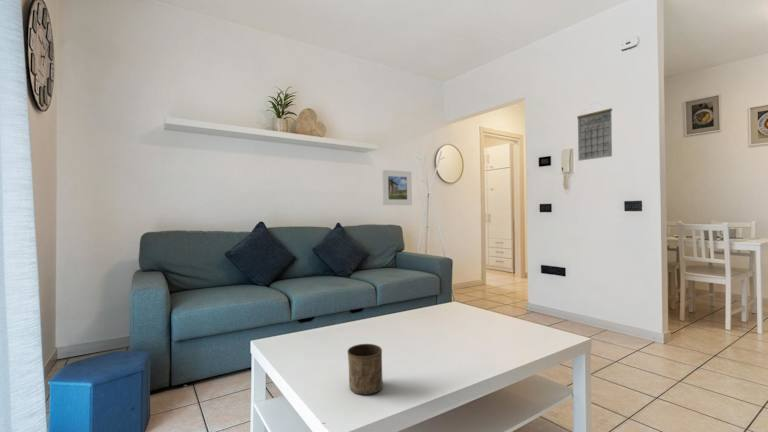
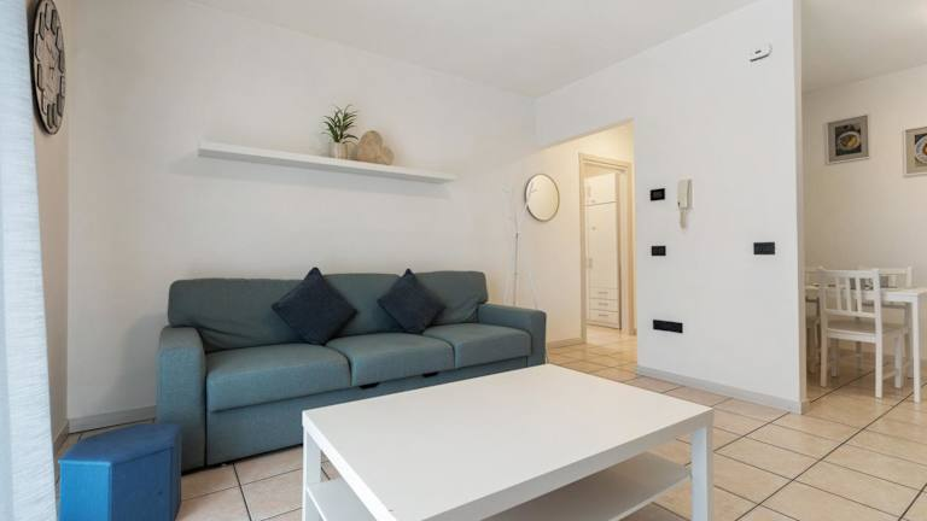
- cup [347,343,384,395]
- calendar [576,101,613,162]
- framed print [381,169,413,206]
